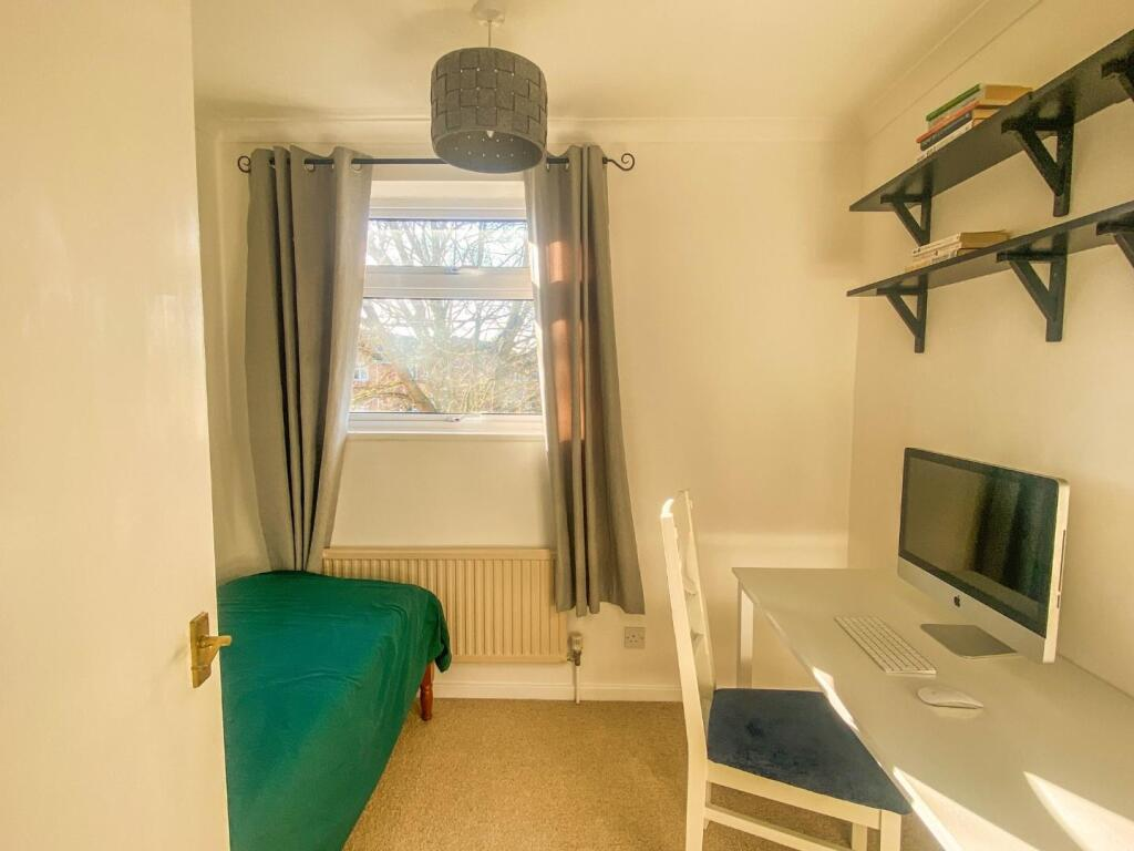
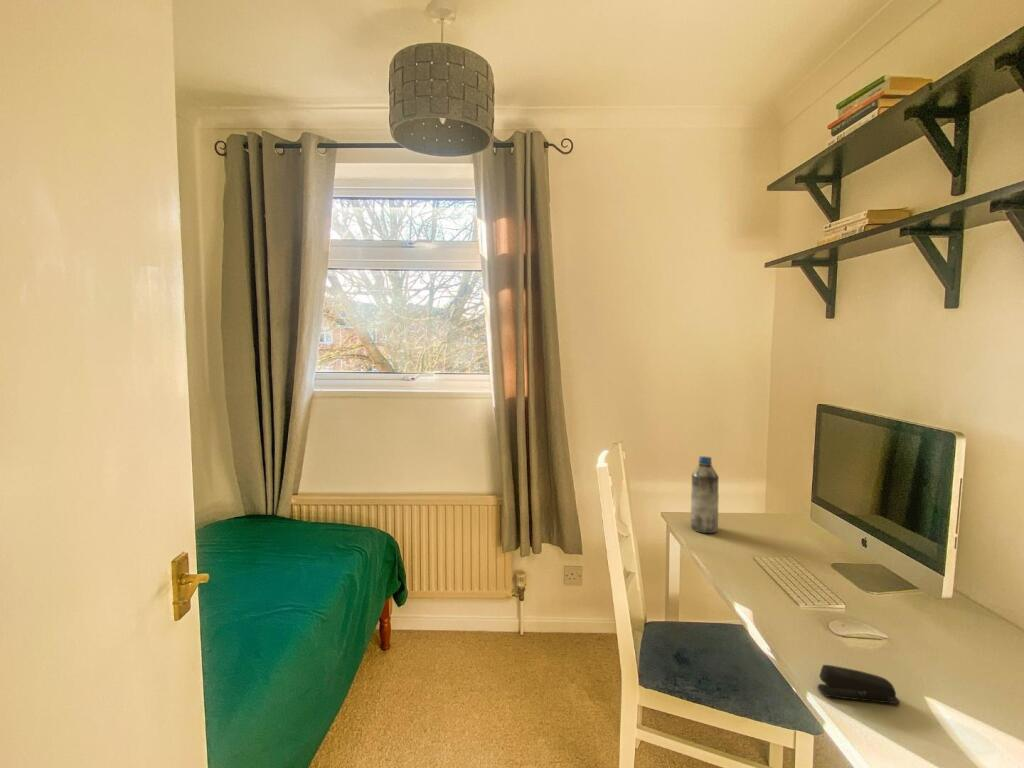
+ water bottle [690,455,720,534]
+ stapler [817,664,900,705]
